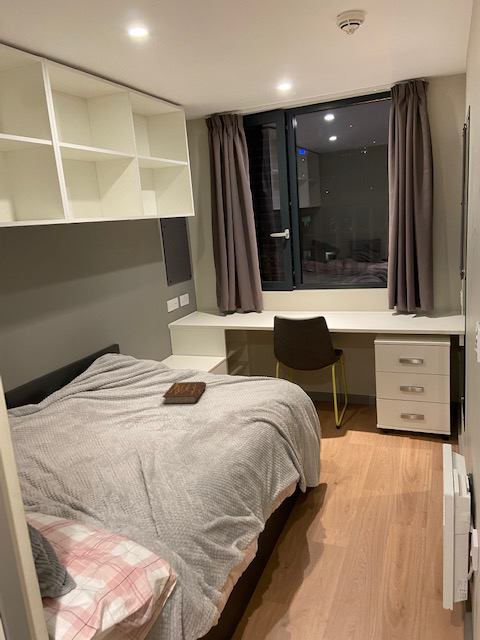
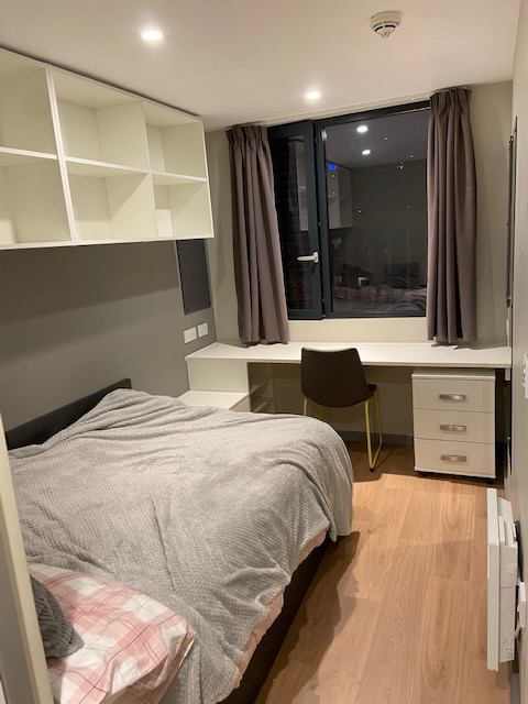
- book [162,381,207,405]
